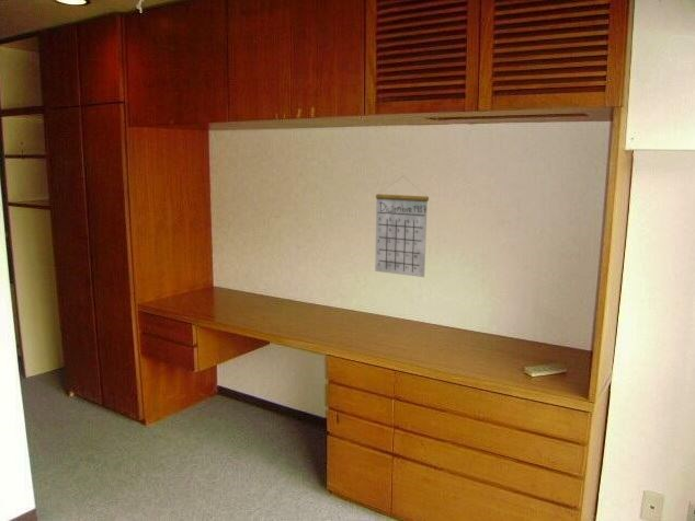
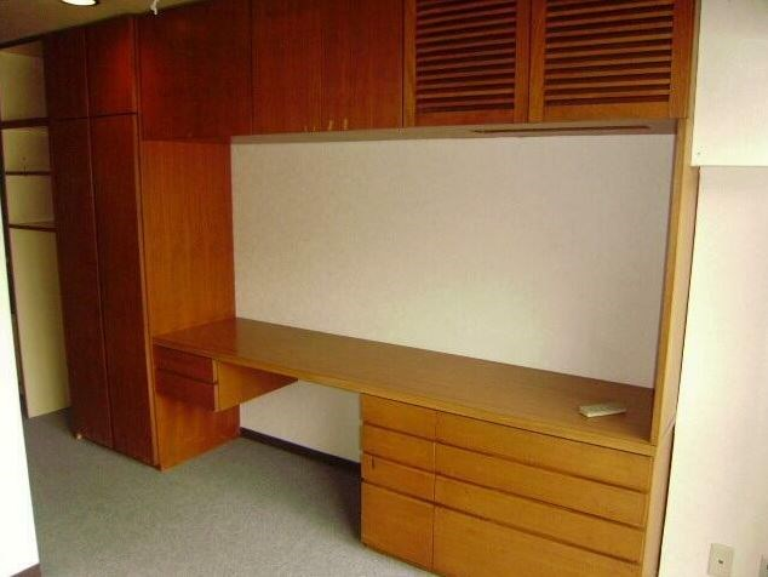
- calendar [374,175,430,278]
